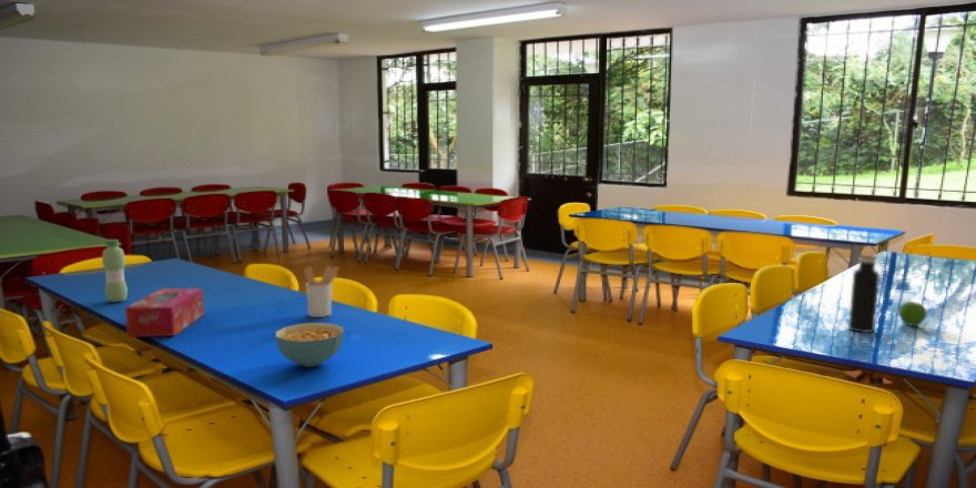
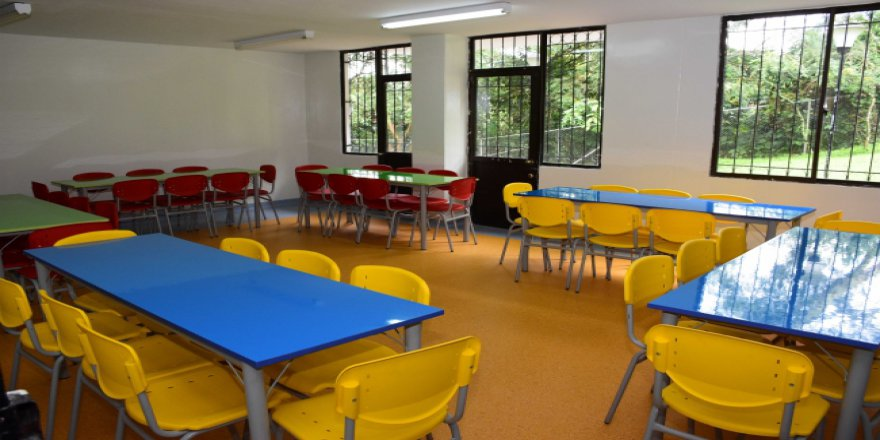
- water bottle [101,238,129,304]
- water bottle [847,254,881,334]
- cereal bowl [274,322,345,368]
- utensil holder [303,264,340,318]
- fruit [897,301,927,327]
- tissue box [124,287,205,338]
